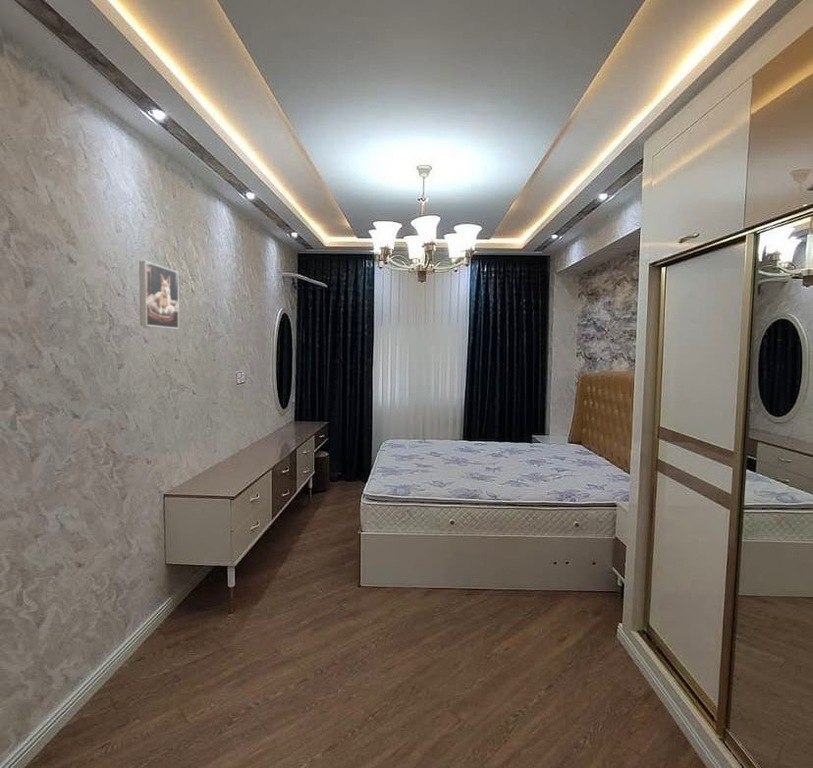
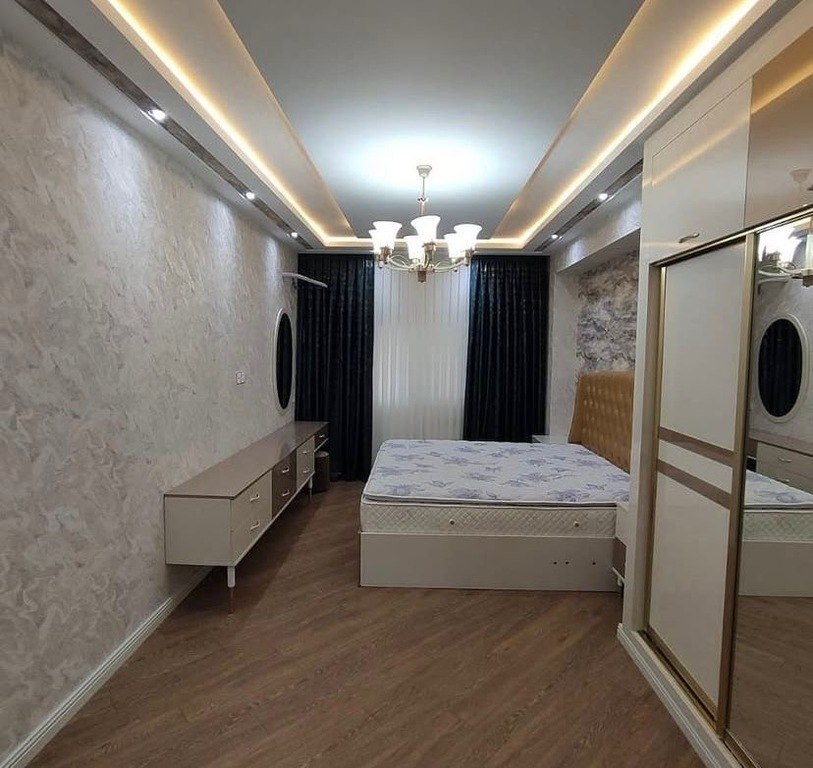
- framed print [138,260,180,330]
